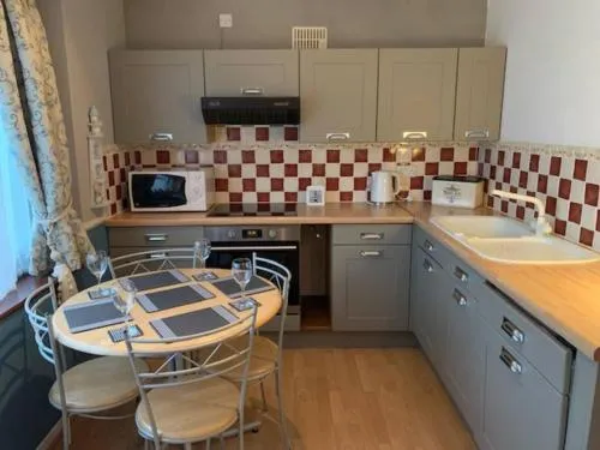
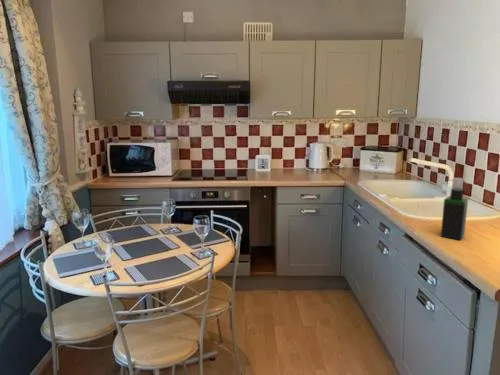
+ spray bottle [440,177,469,241]
